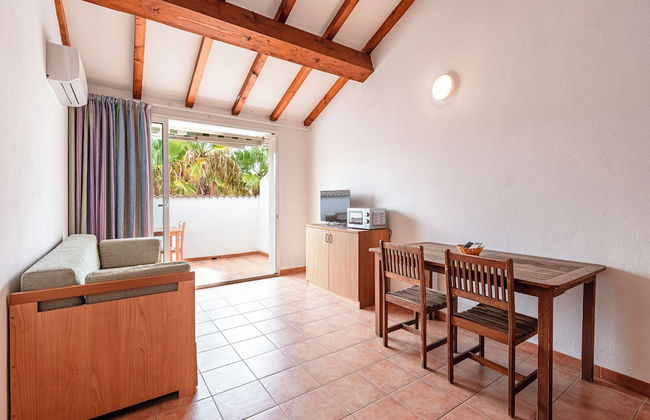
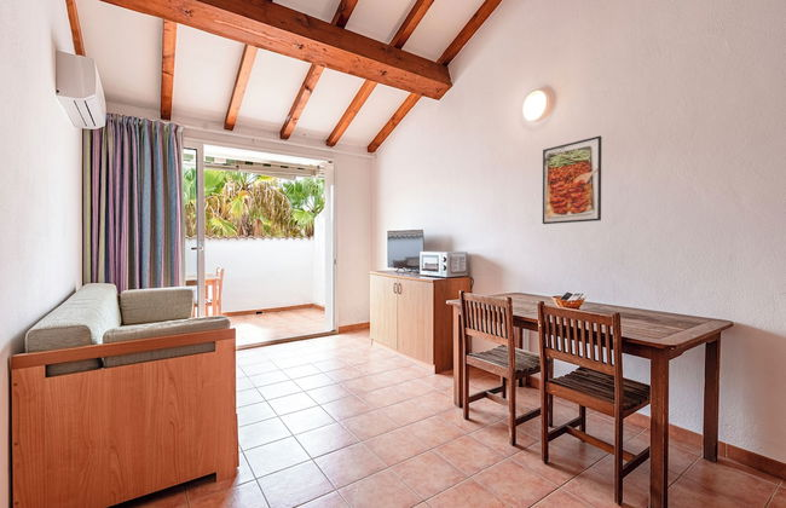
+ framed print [542,134,602,225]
